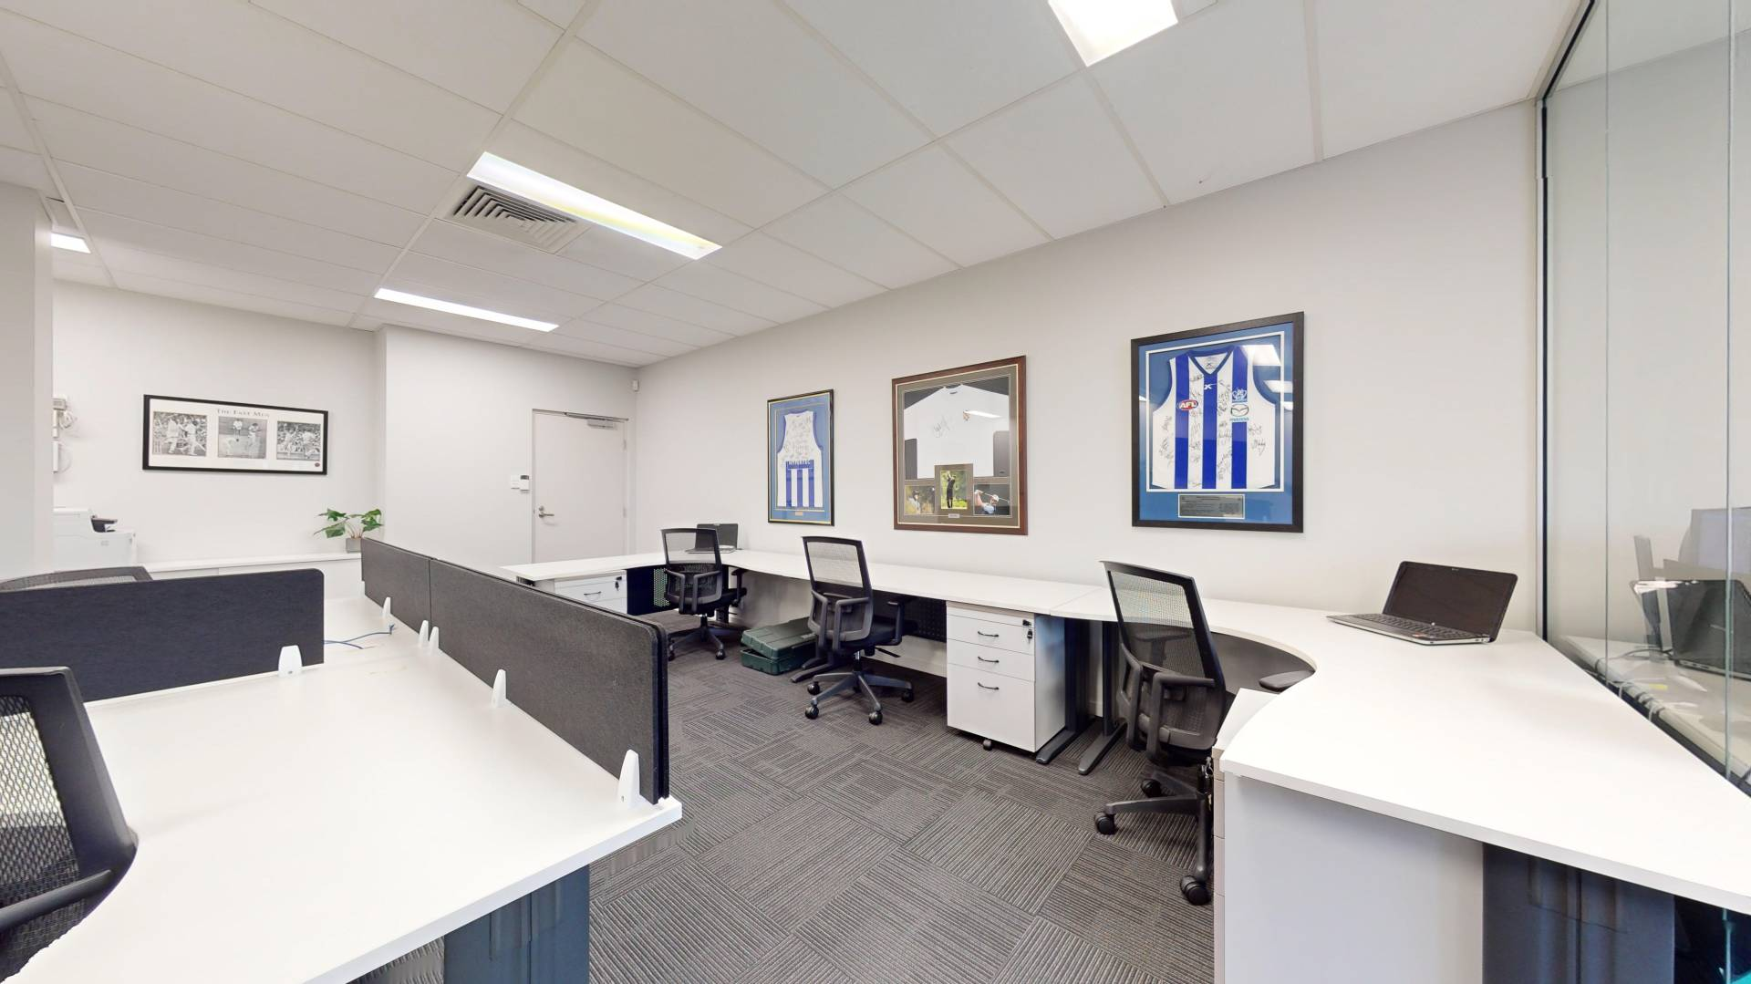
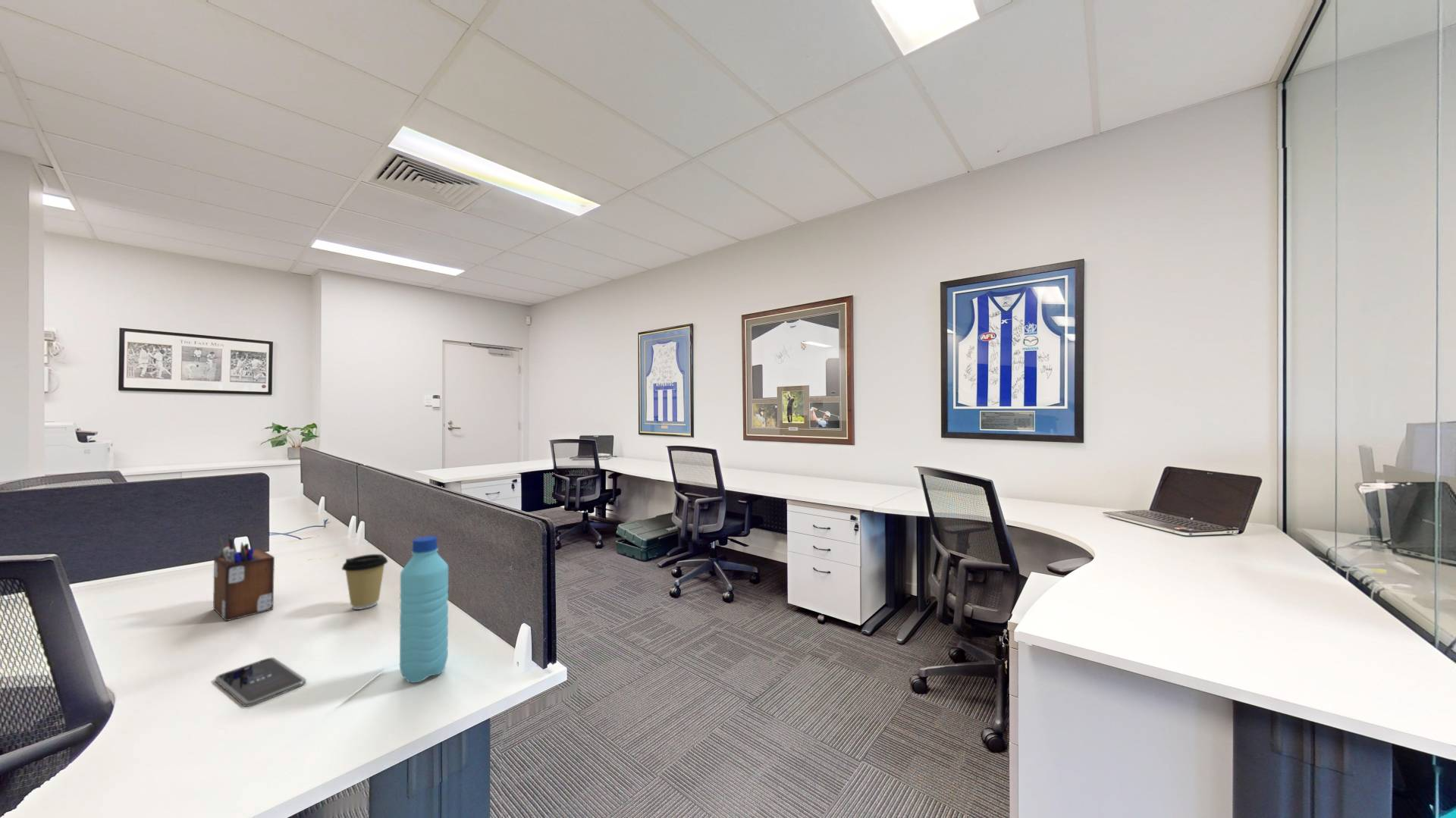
+ smartphone [215,657,306,707]
+ desk organizer [212,534,275,622]
+ coffee cup [341,553,389,610]
+ water bottle [399,535,449,683]
